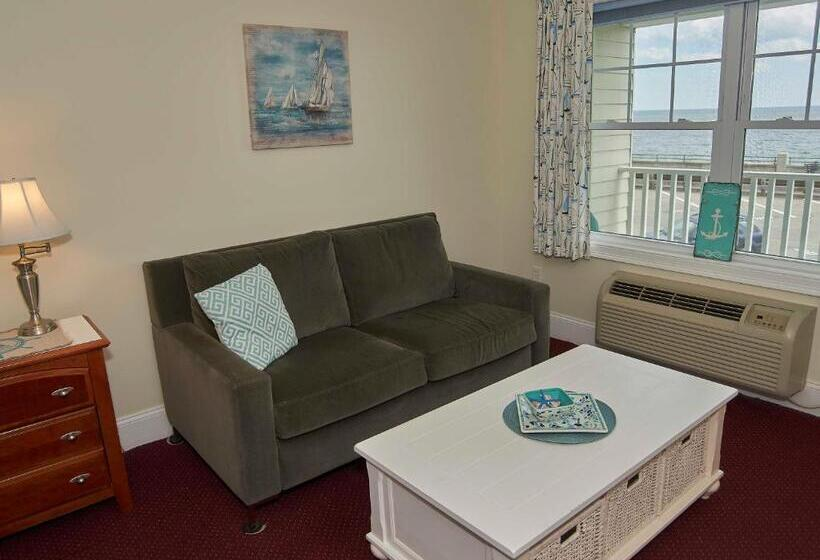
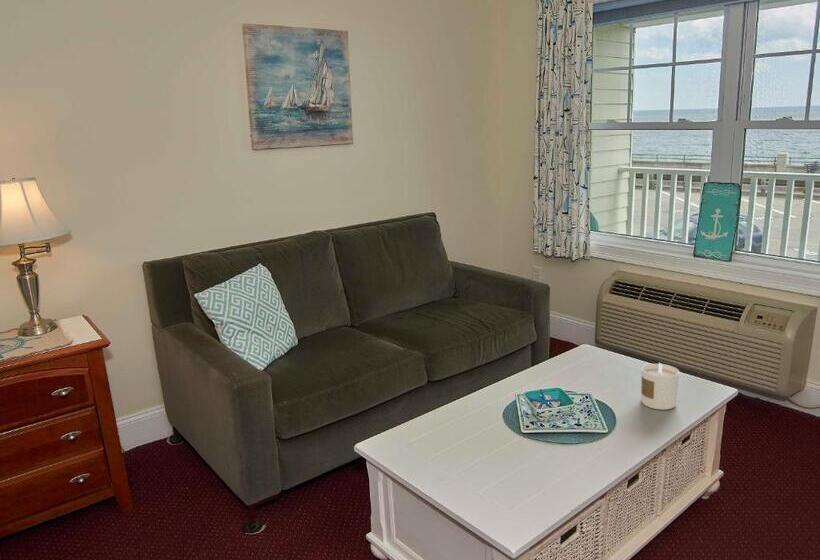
+ candle [640,362,680,411]
